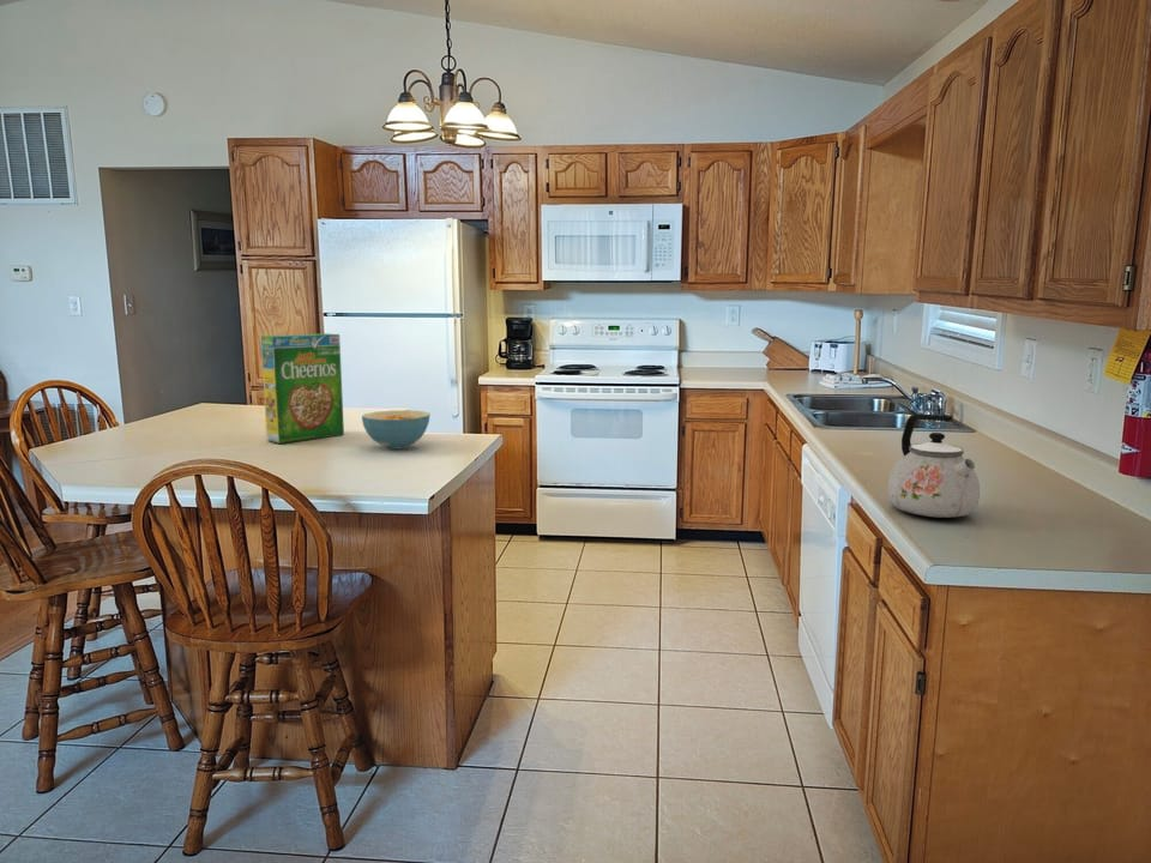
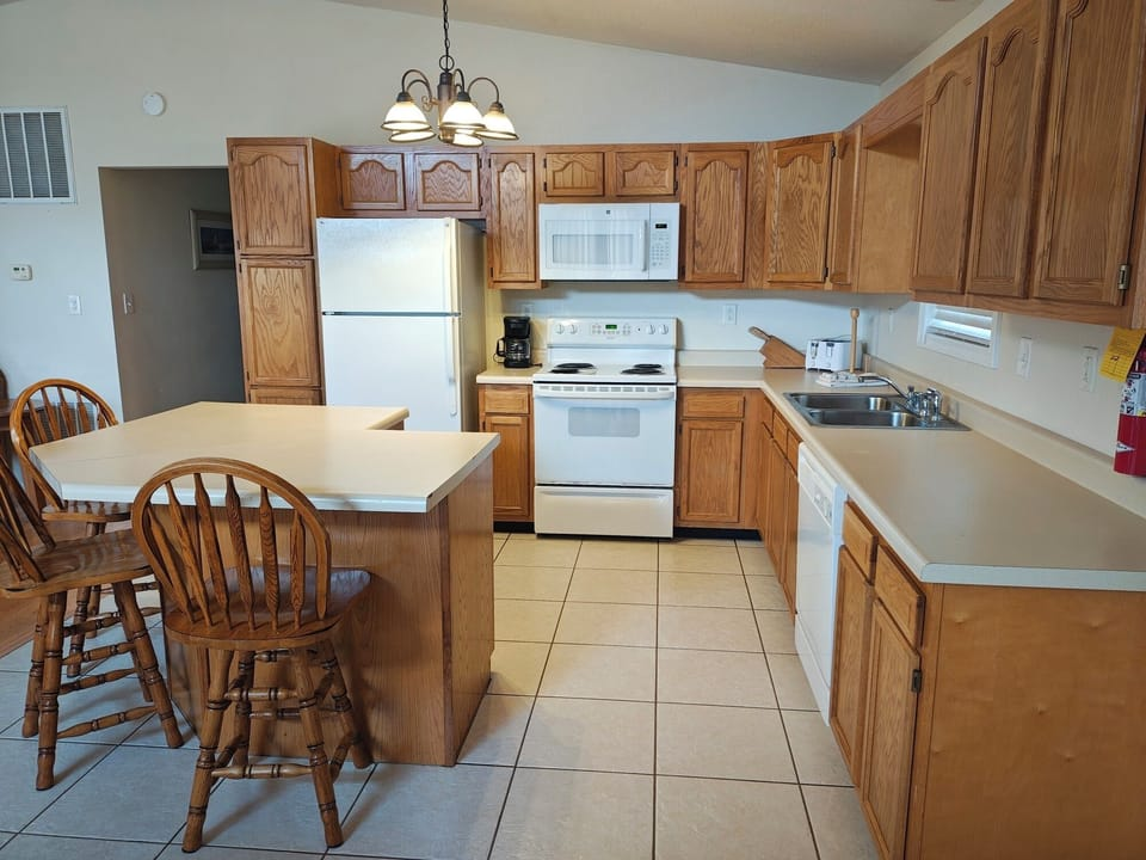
- kettle [887,412,981,519]
- cereal box [259,332,345,445]
- cereal bowl [361,409,432,451]
